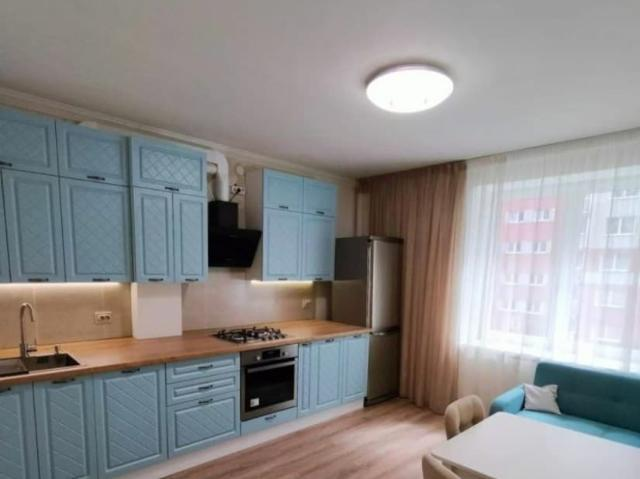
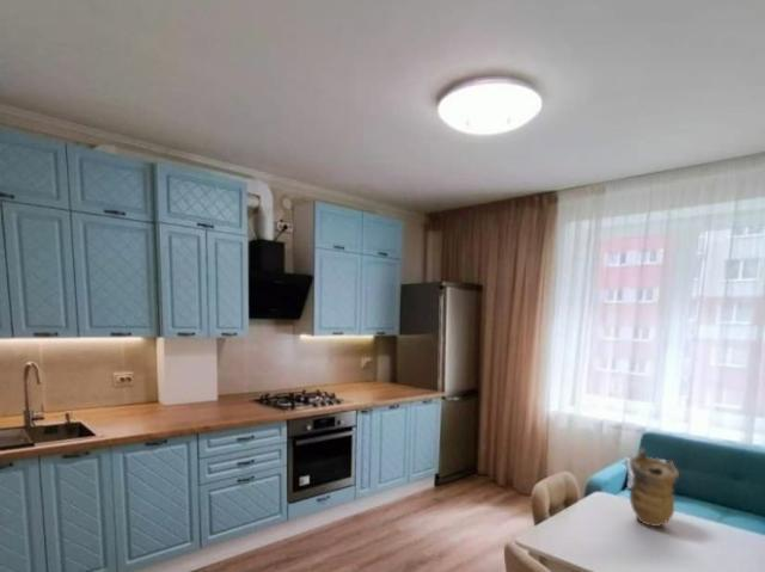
+ vase [628,447,680,528]
